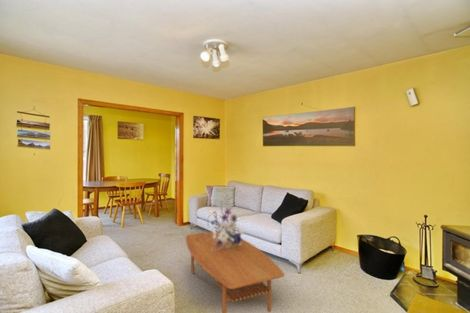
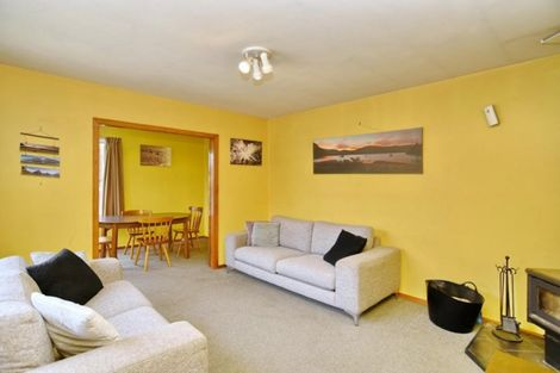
- bouquet [203,202,245,250]
- coffee table [185,230,285,313]
